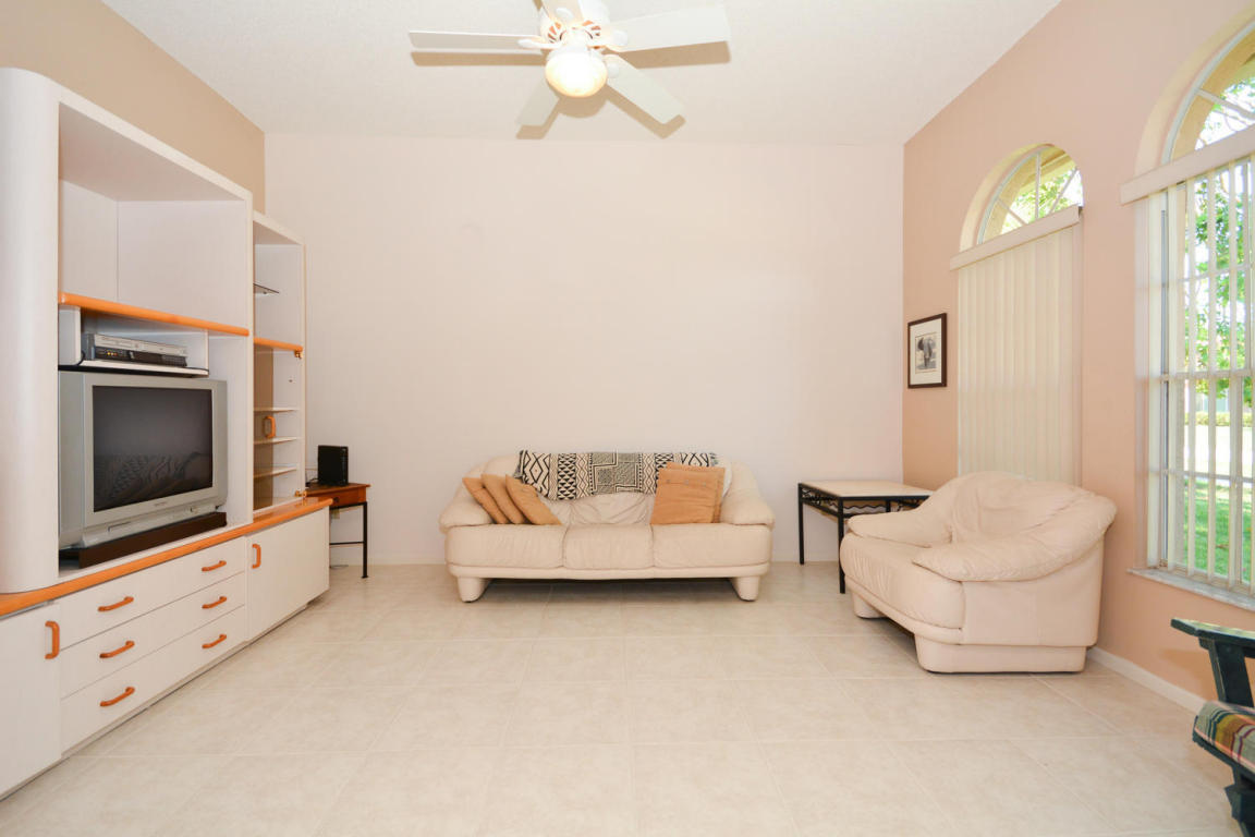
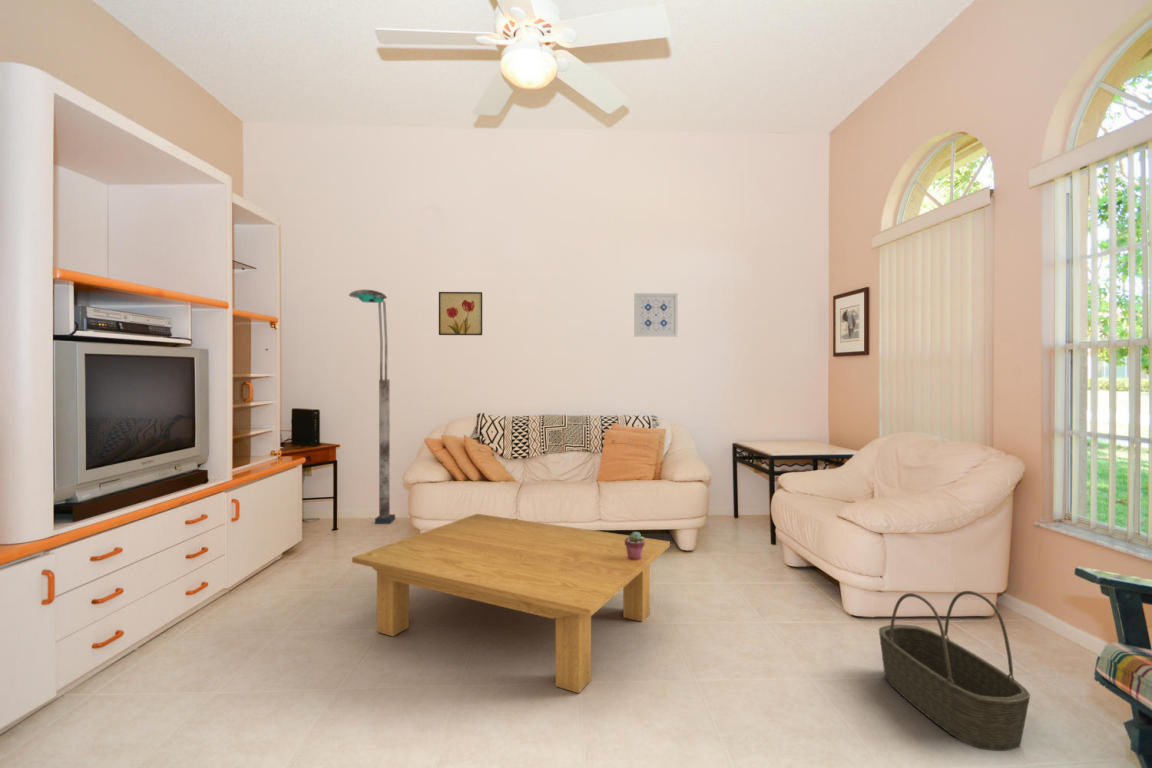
+ basket [878,590,1031,752]
+ wall art [438,291,483,336]
+ floor lamp [348,289,396,525]
+ coffee table [351,513,671,694]
+ potted succulent [625,531,645,560]
+ wall art [633,292,679,338]
